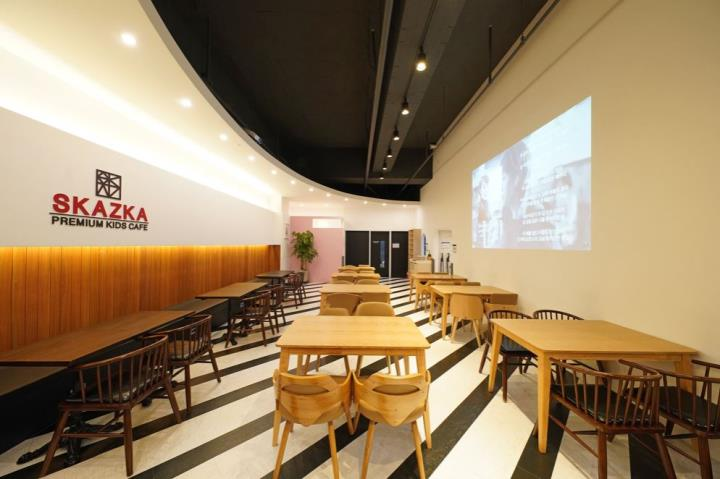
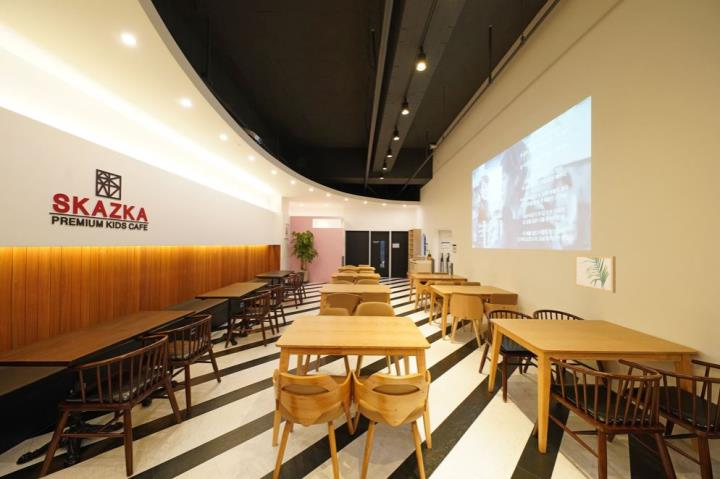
+ wall art [574,254,617,294]
